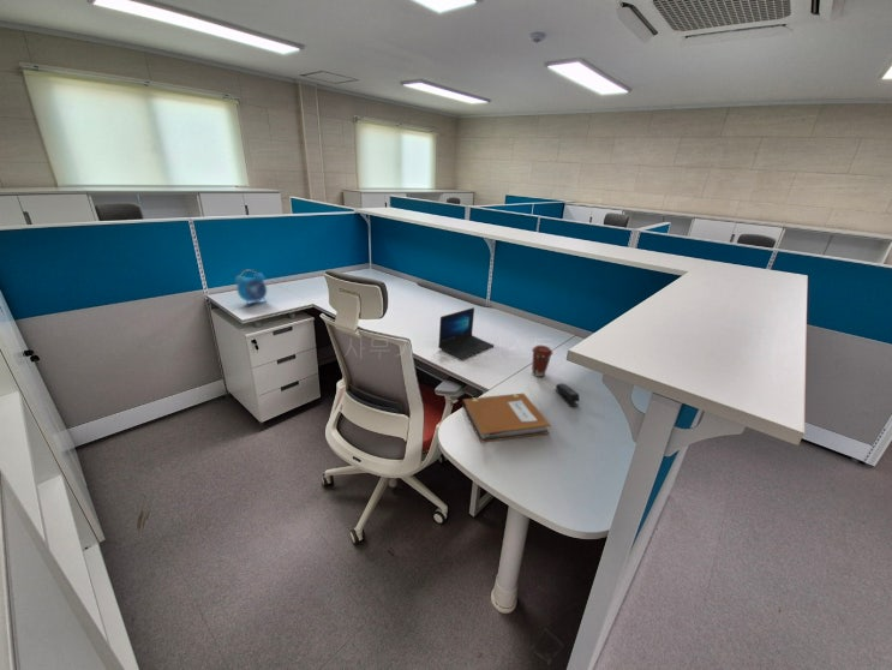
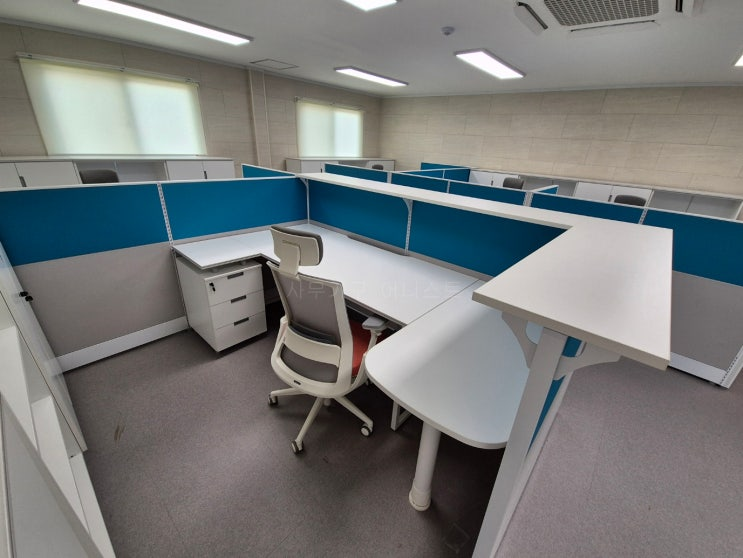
- coffee cup [531,345,553,378]
- notebook [461,393,551,444]
- alarm clock [234,269,268,307]
- stapler [555,382,581,408]
- laptop [437,306,495,360]
